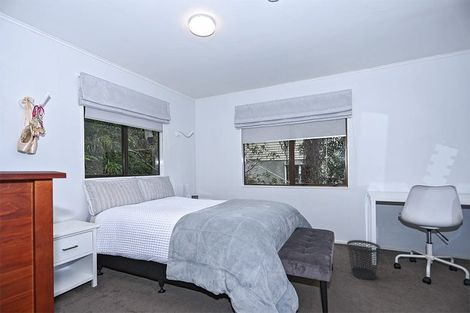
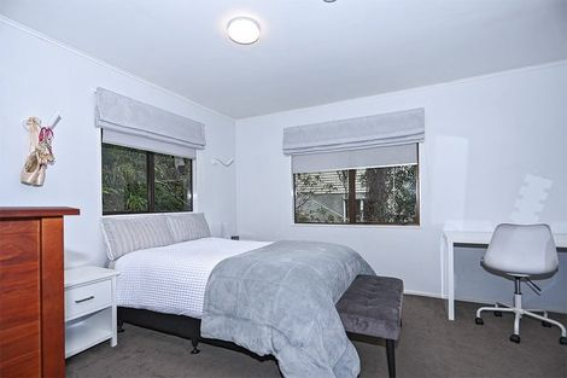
- wastebasket [346,239,381,281]
